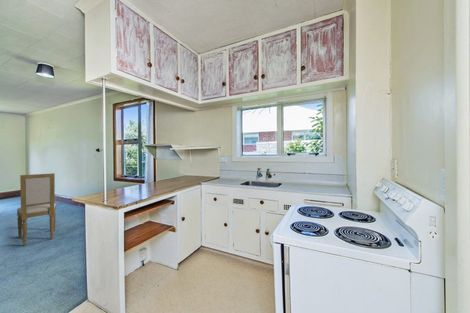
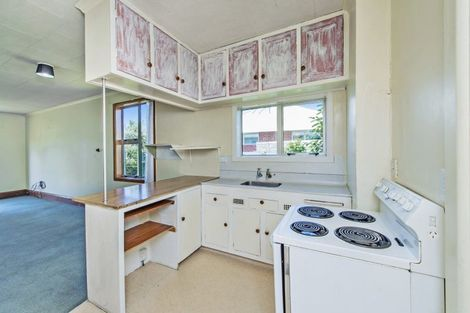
- dining chair [16,172,57,246]
